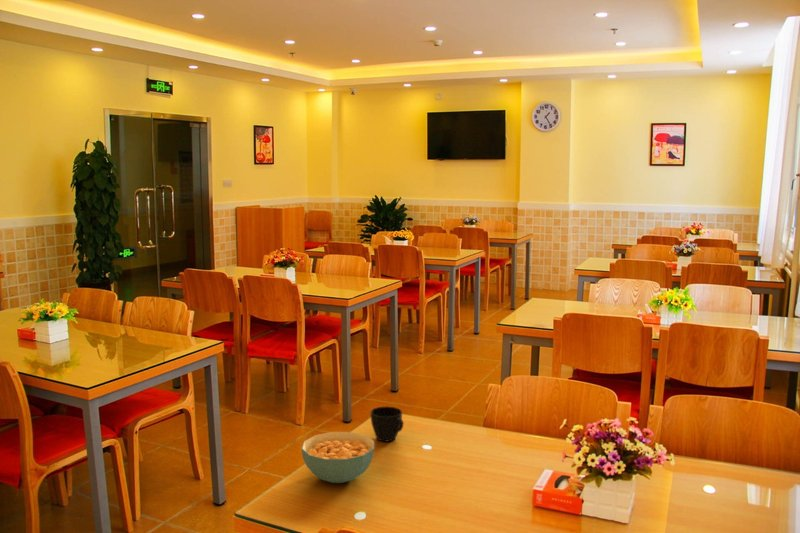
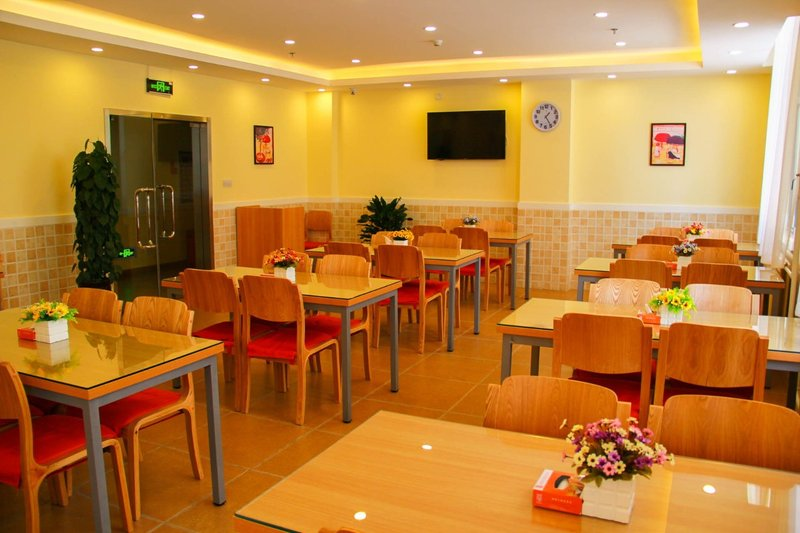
- cup [369,405,405,443]
- cereal bowl [300,431,375,484]
